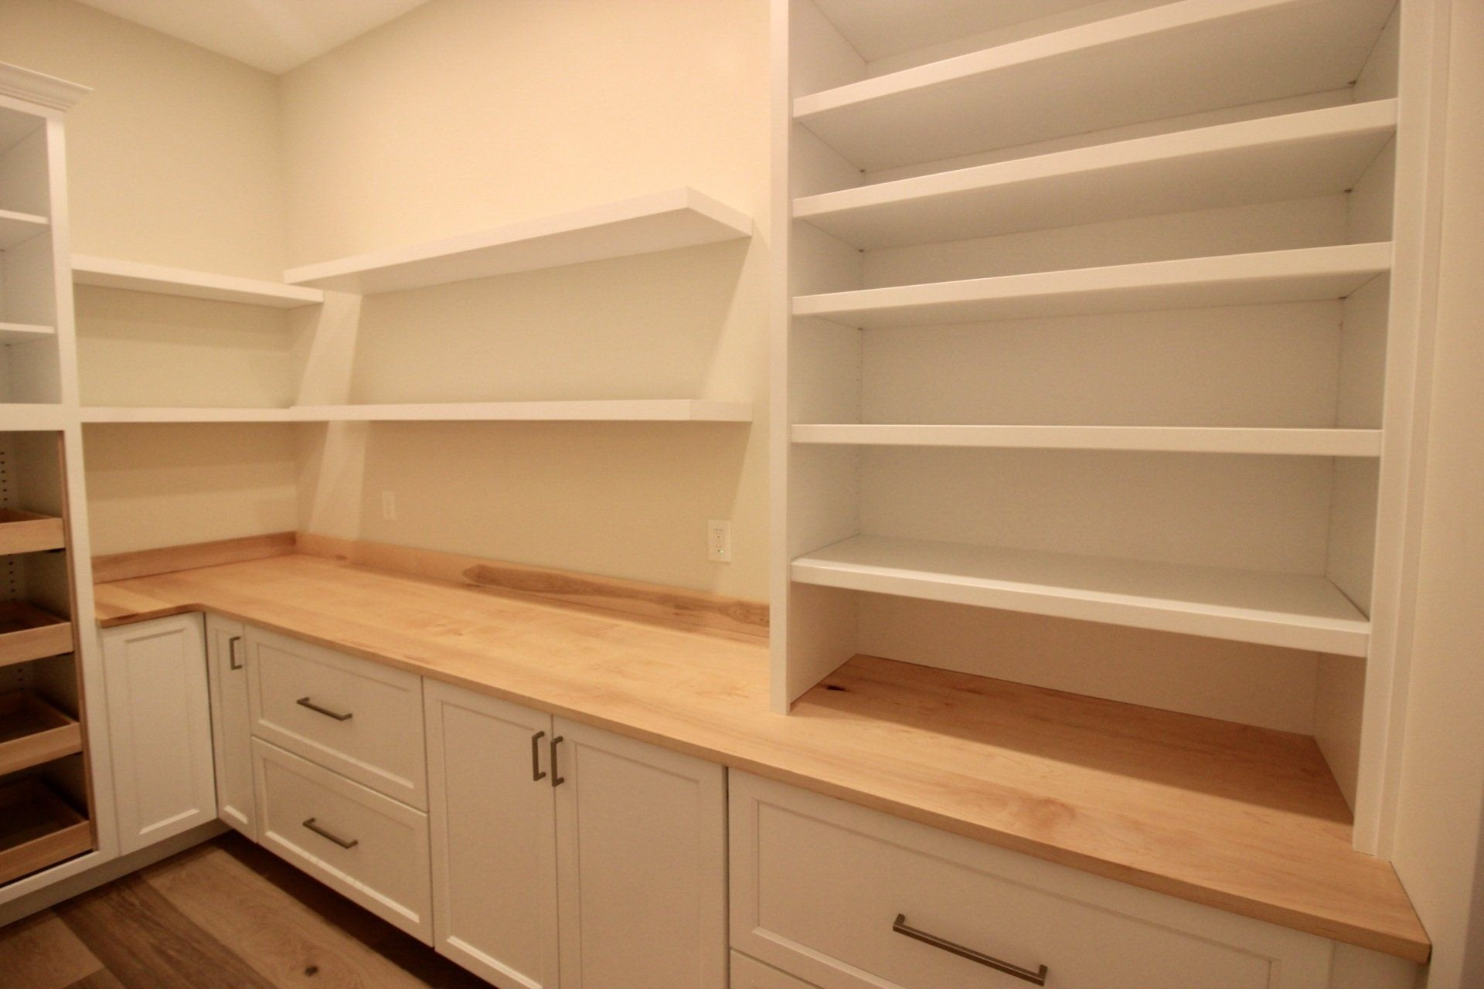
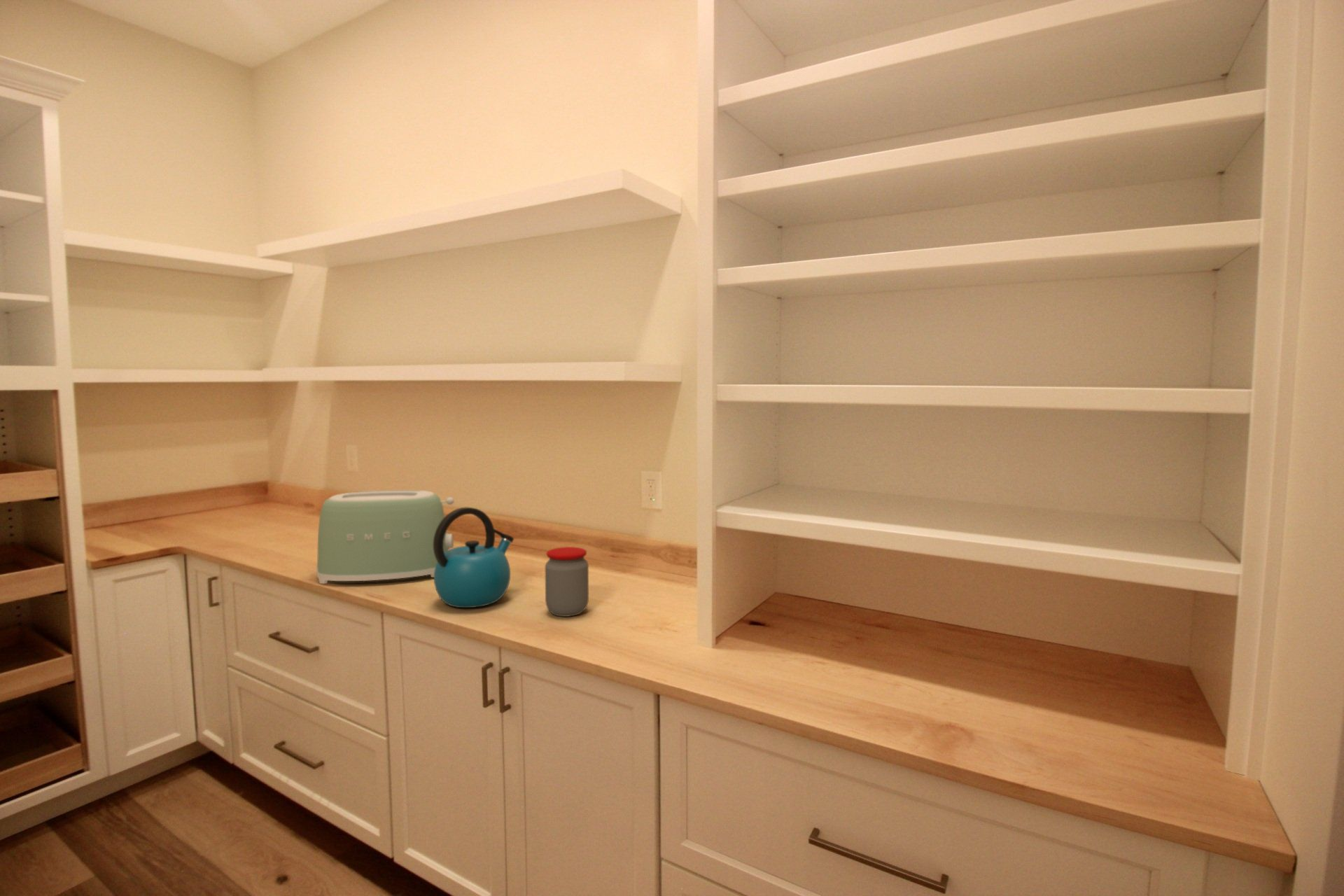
+ toaster [316,489,455,584]
+ jar [545,546,589,617]
+ kettle [433,507,514,608]
